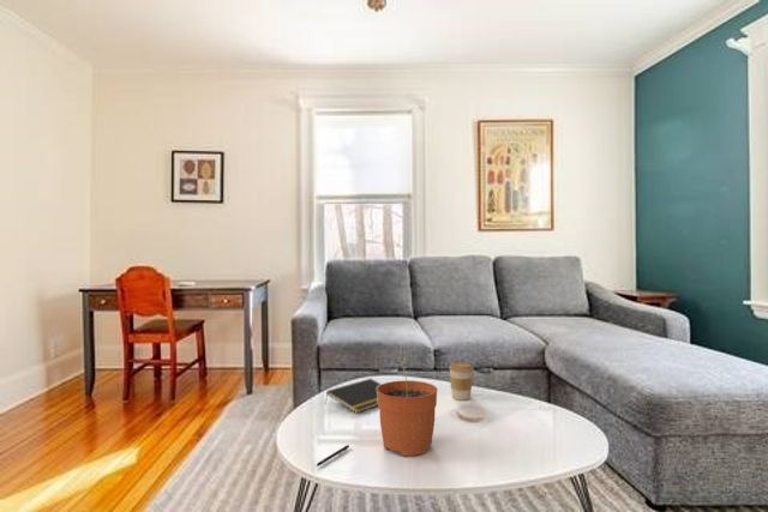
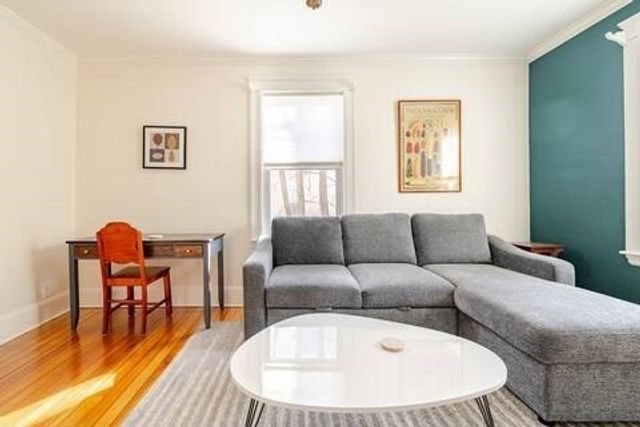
- coffee cup [448,361,475,400]
- notepad [324,378,383,414]
- pen [314,444,350,468]
- plant pot [377,356,439,457]
